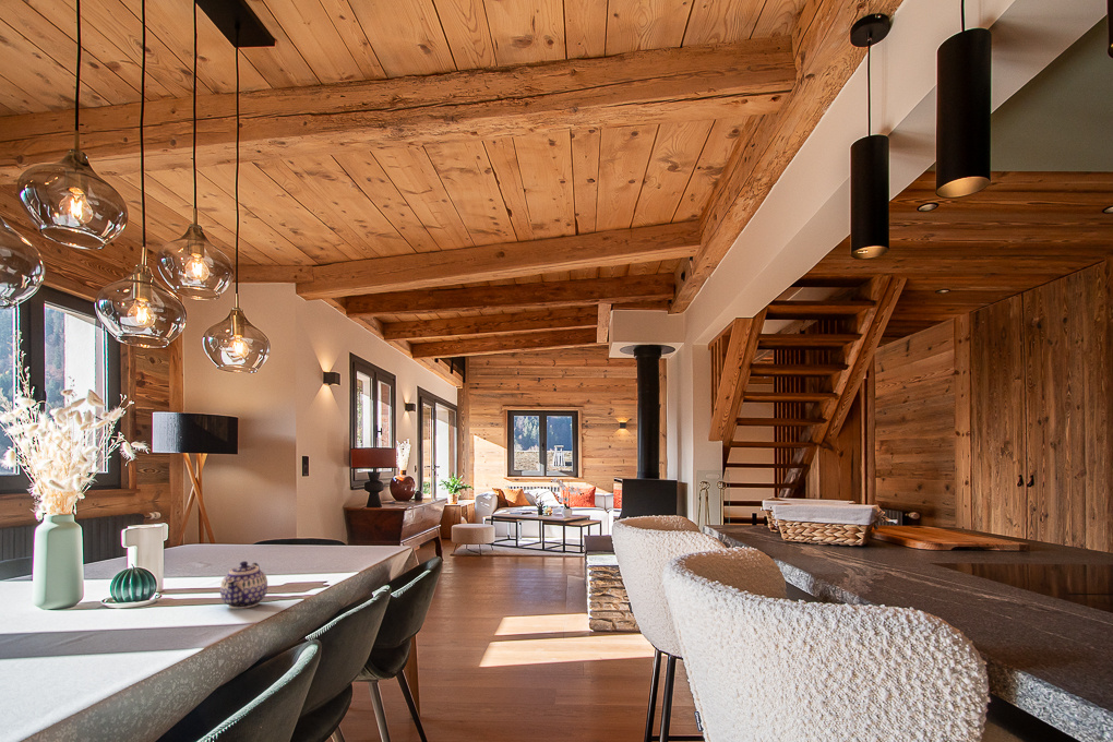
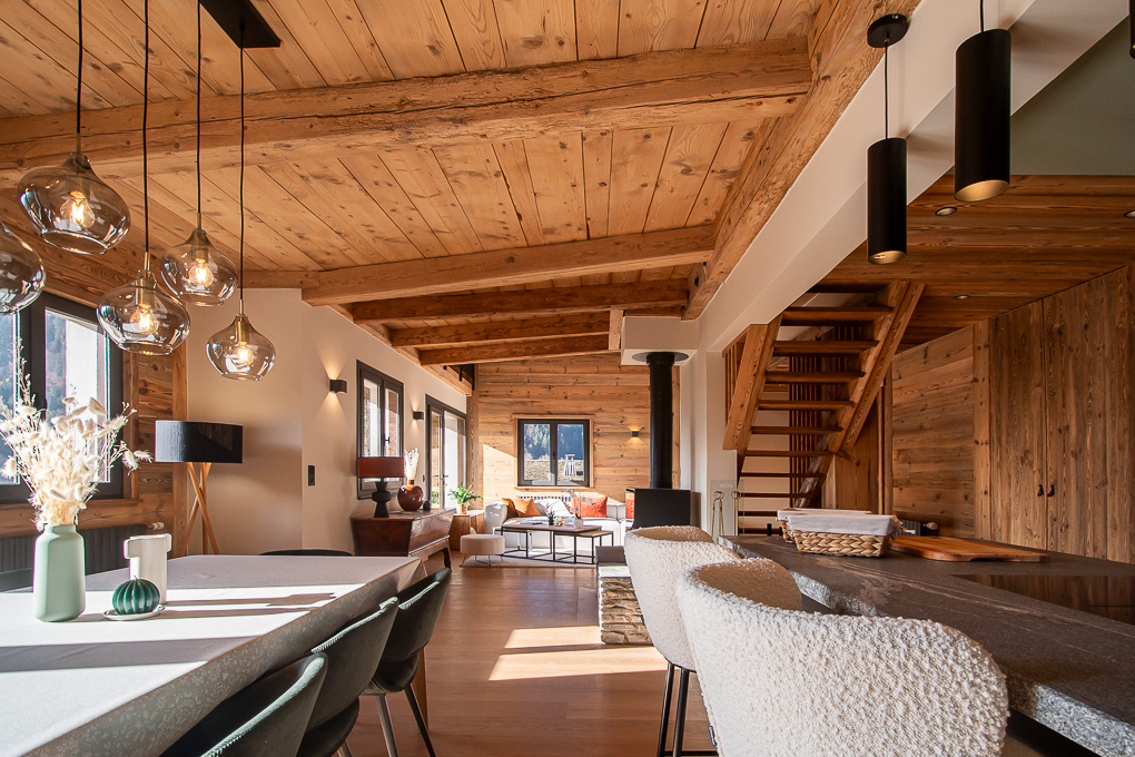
- teapot [219,560,268,610]
